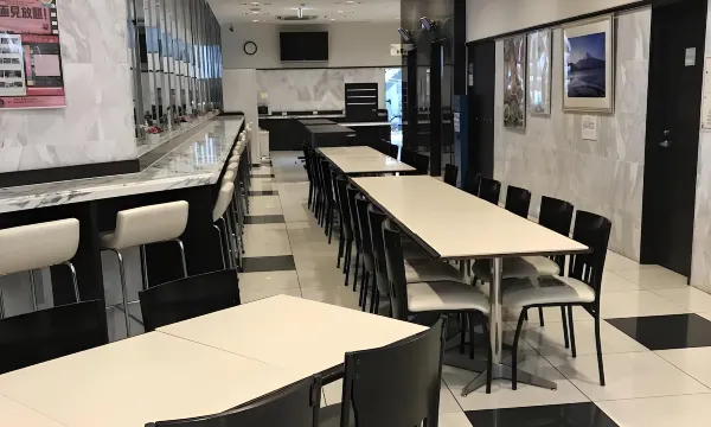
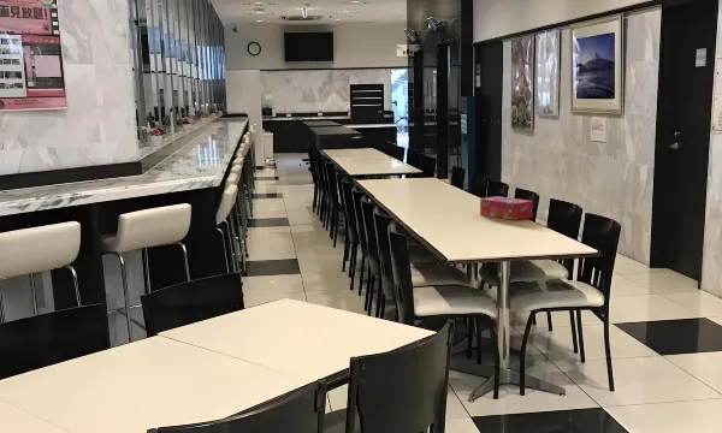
+ tissue box [479,195,534,221]
